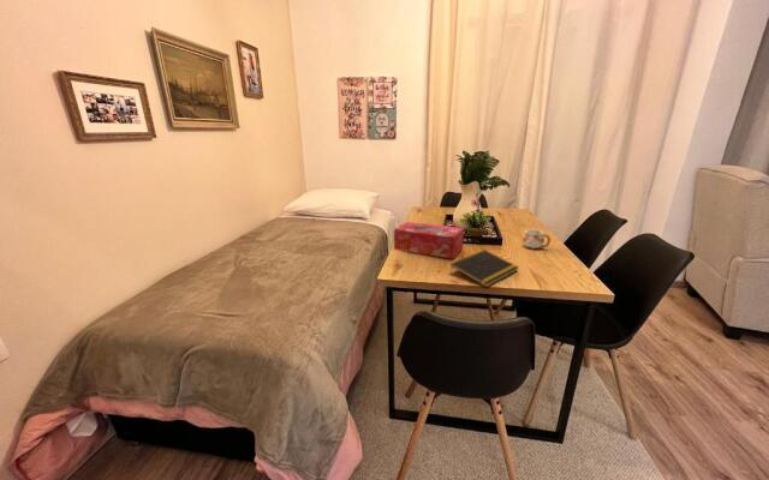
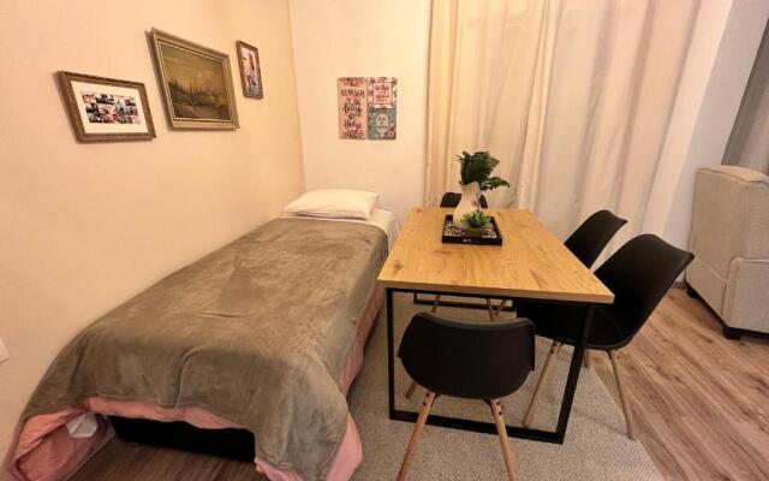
- mug [521,228,552,250]
- notepad [448,248,520,288]
- tissue box [393,221,465,260]
